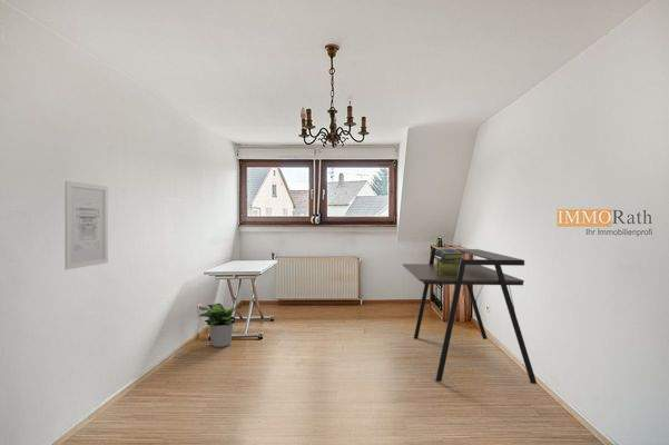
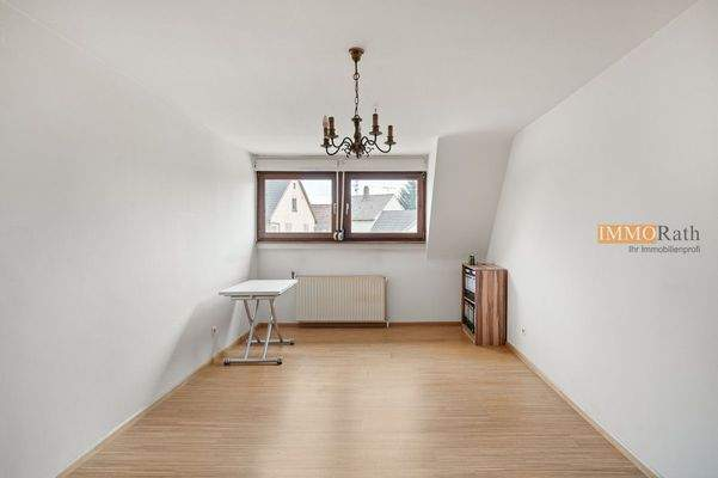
- wall art [63,180,109,270]
- potted plant [195,301,242,348]
- stack of books [435,248,464,274]
- desk [402,248,538,385]
